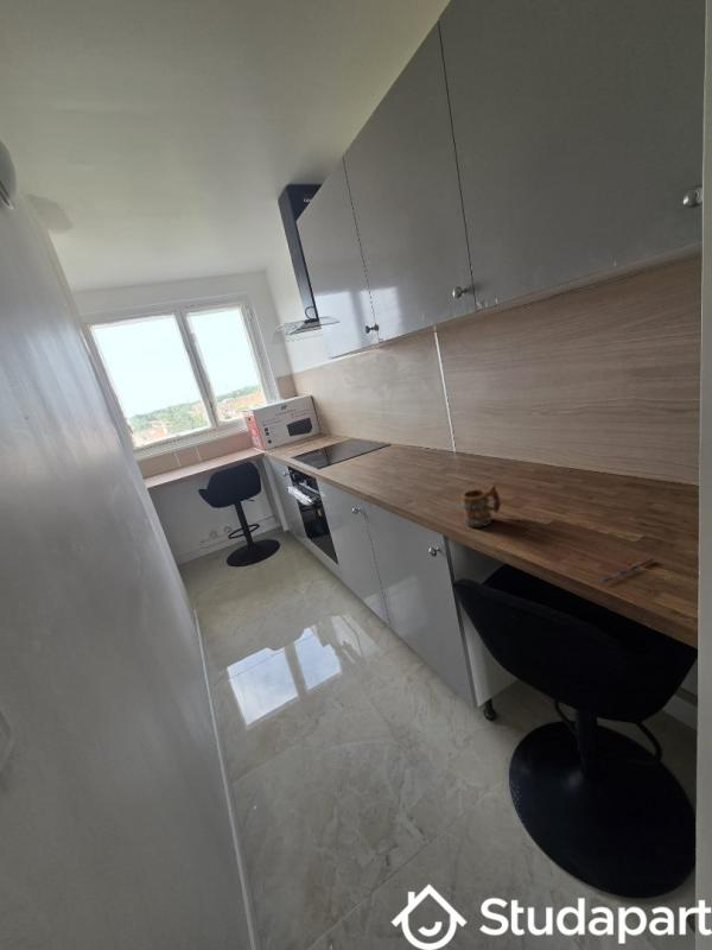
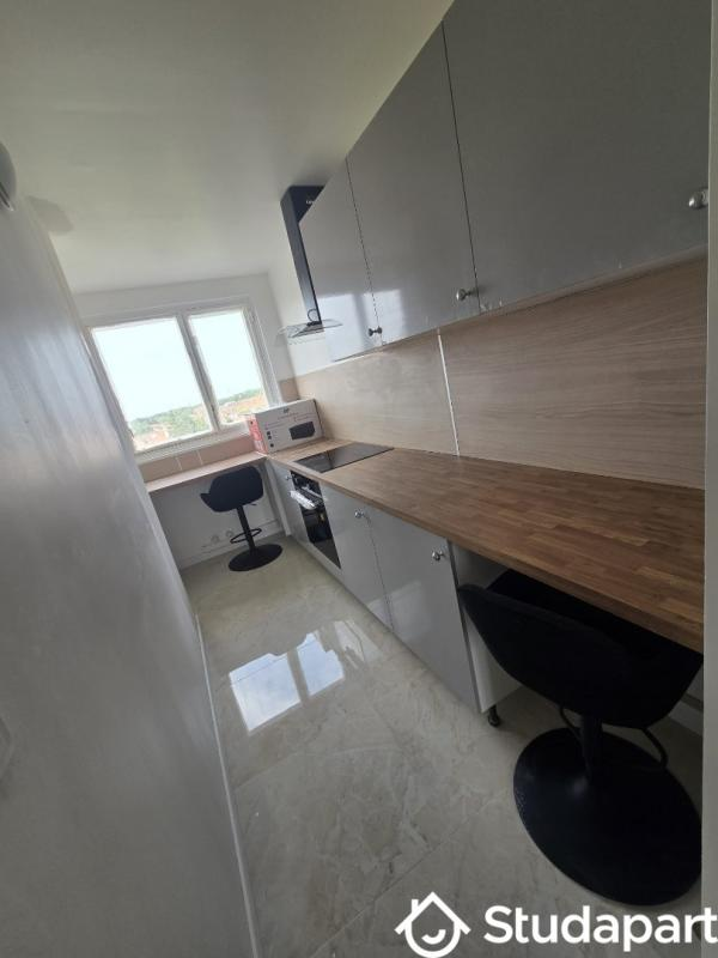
- pen [598,557,655,584]
- mug [460,483,502,528]
